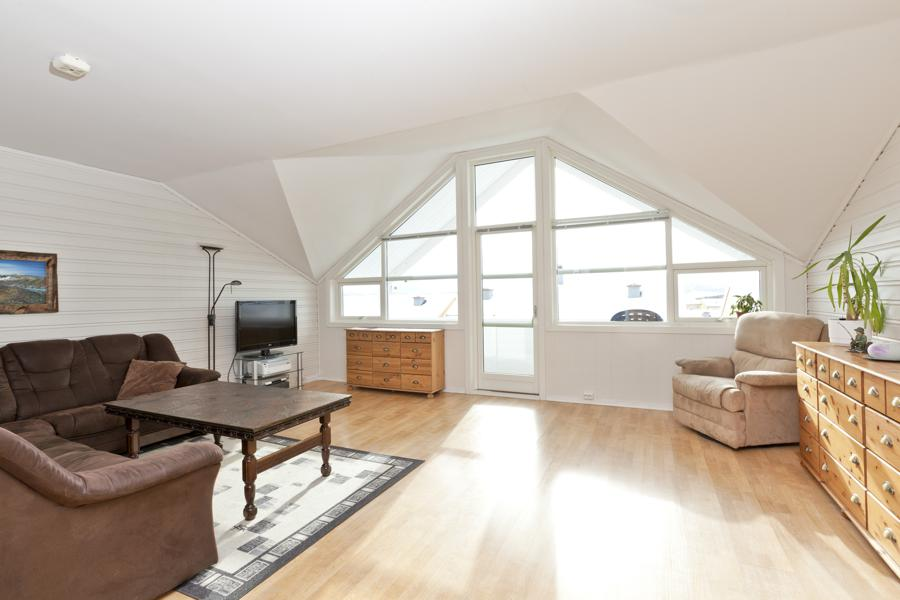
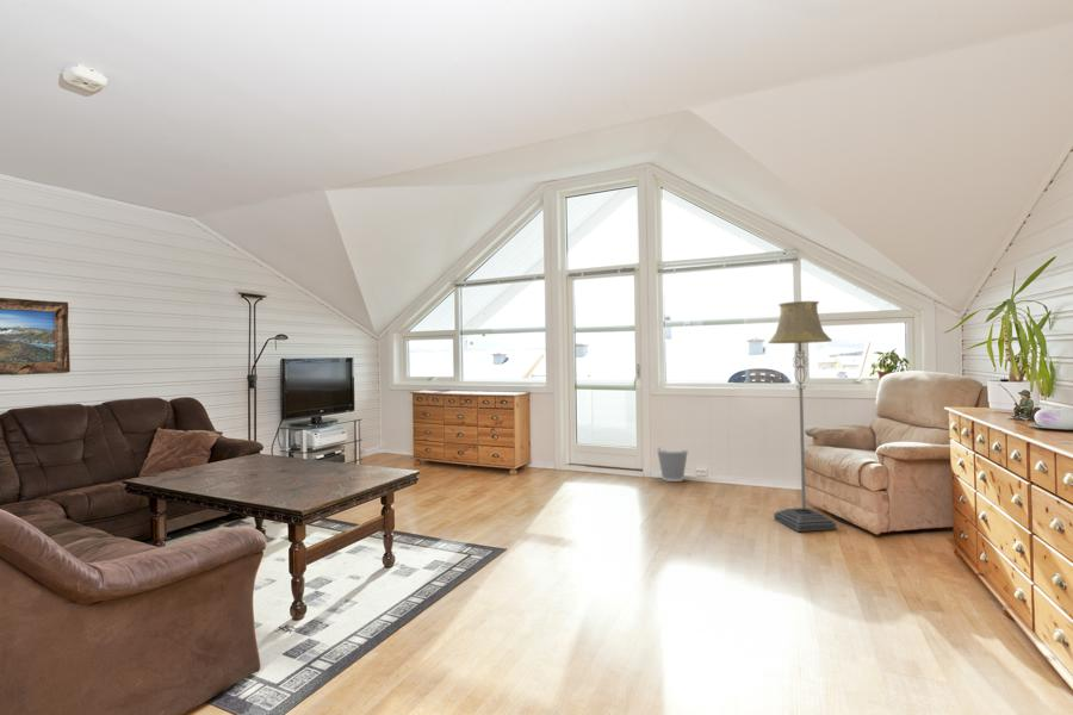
+ wastebasket [656,446,689,483]
+ floor lamp [768,300,838,533]
